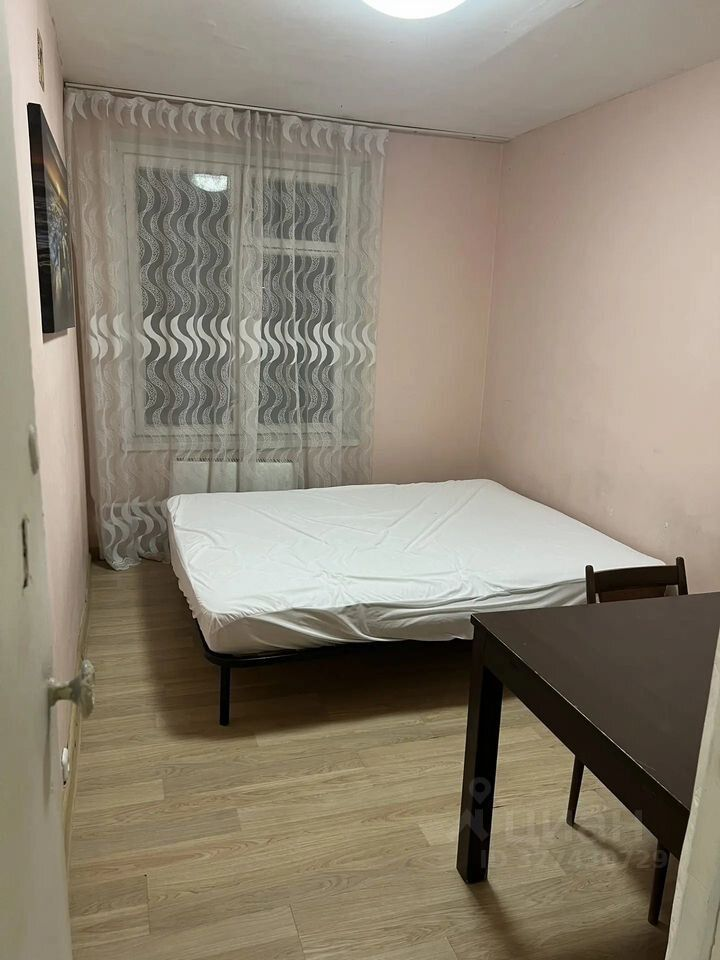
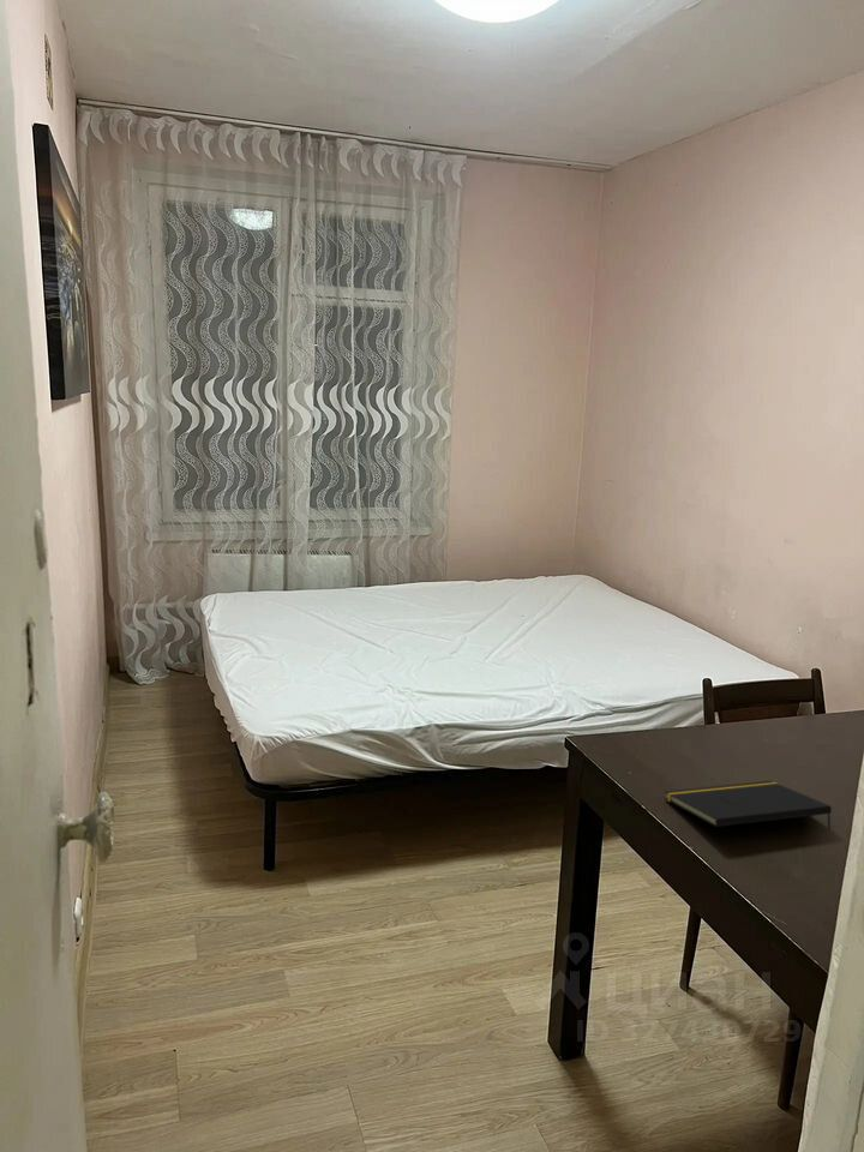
+ notepad [664,780,833,830]
